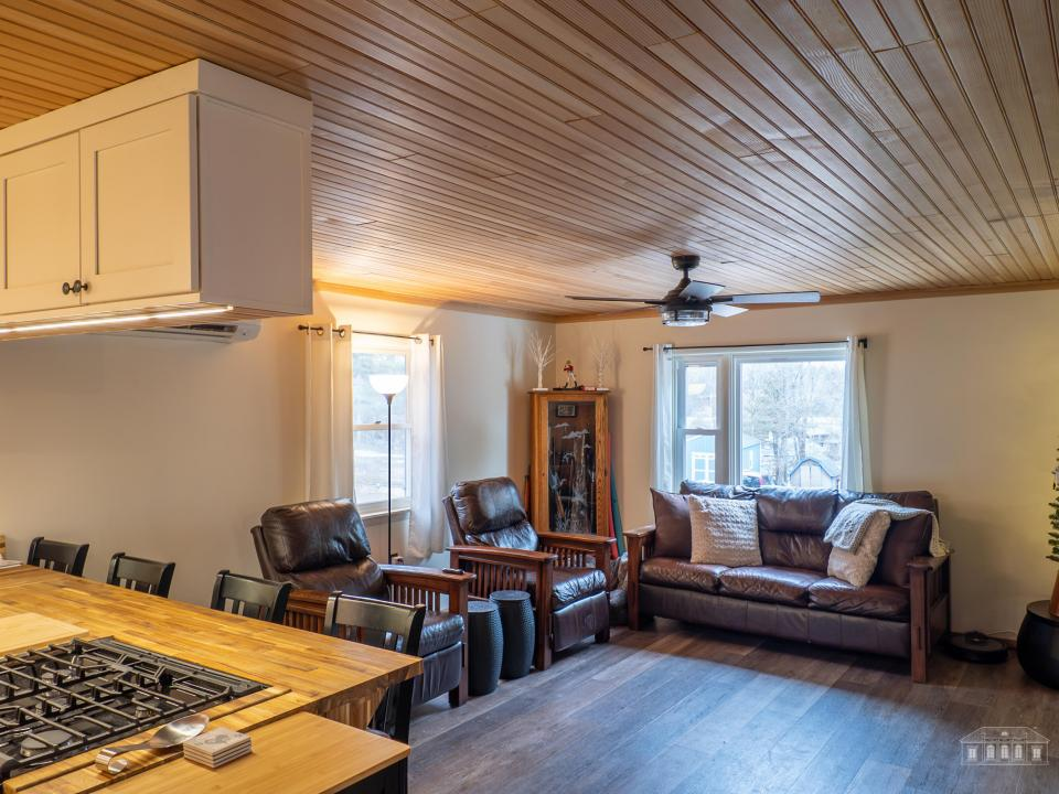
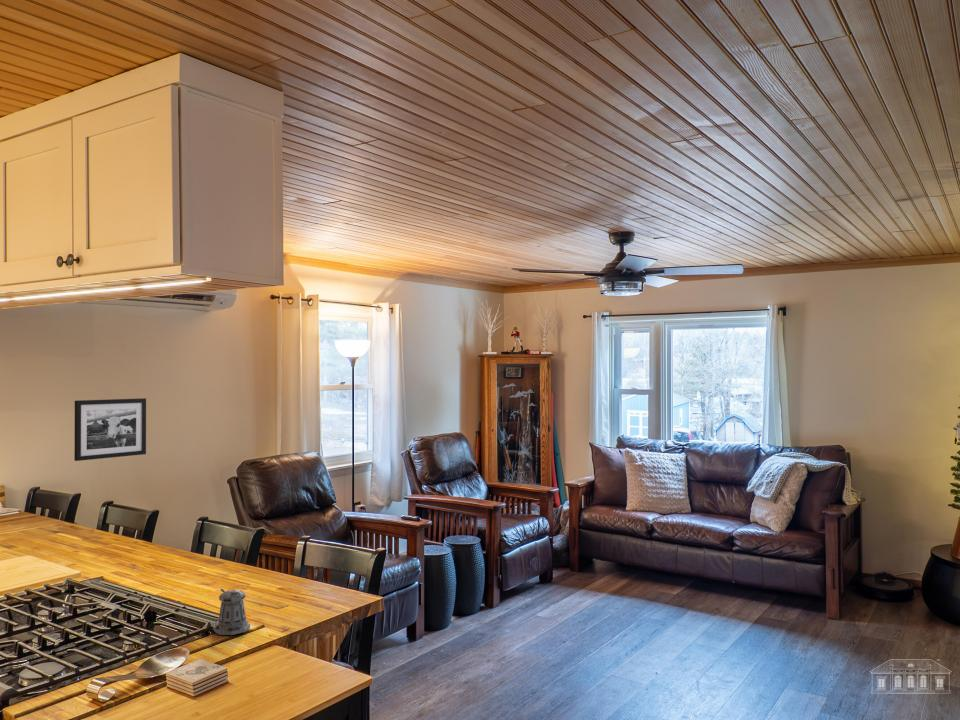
+ picture frame [73,397,147,462]
+ pepper shaker [213,588,251,636]
